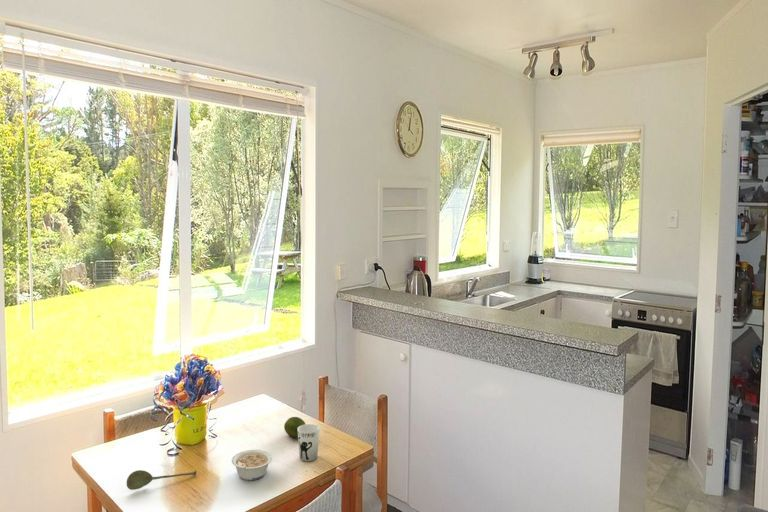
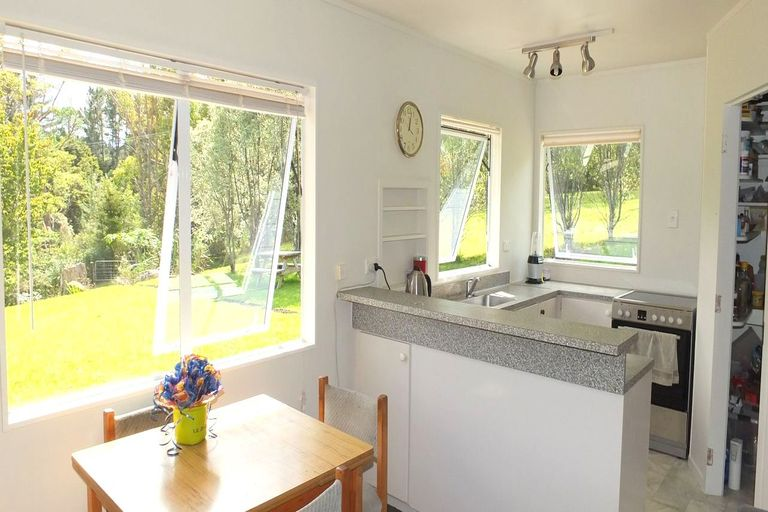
- fruit [283,416,306,439]
- cup [297,423,321,462]
- legume [231,449,273,481]
- soupspoon [126,469,197,491]
